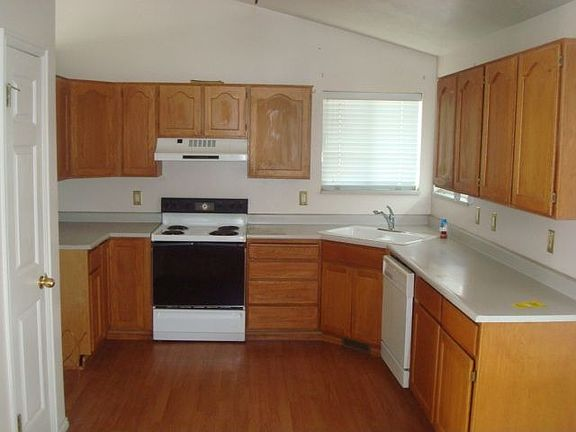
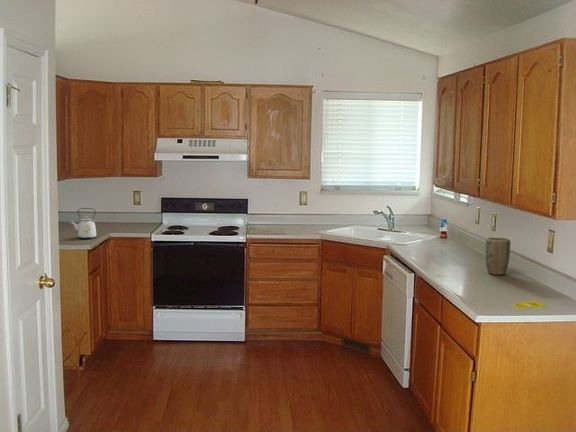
+ plant pot [484,236,511,276]
+ kettle [70,207,97,240]
